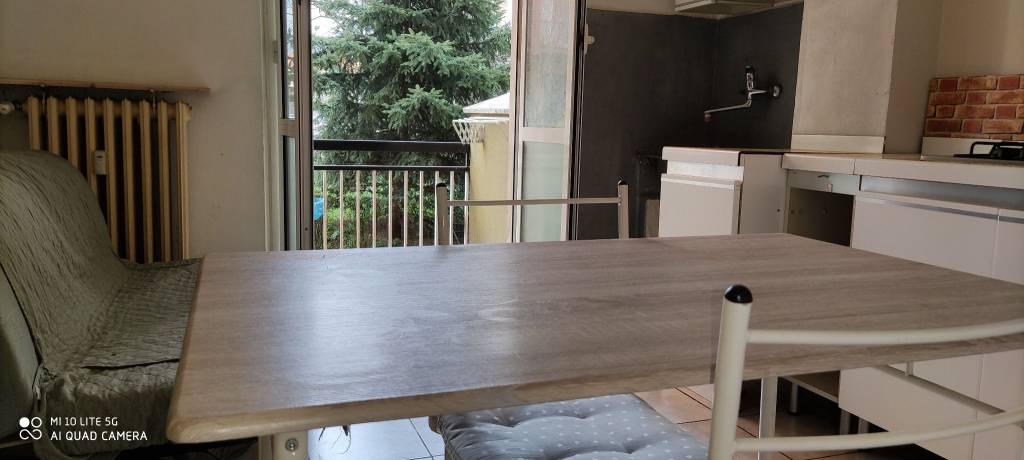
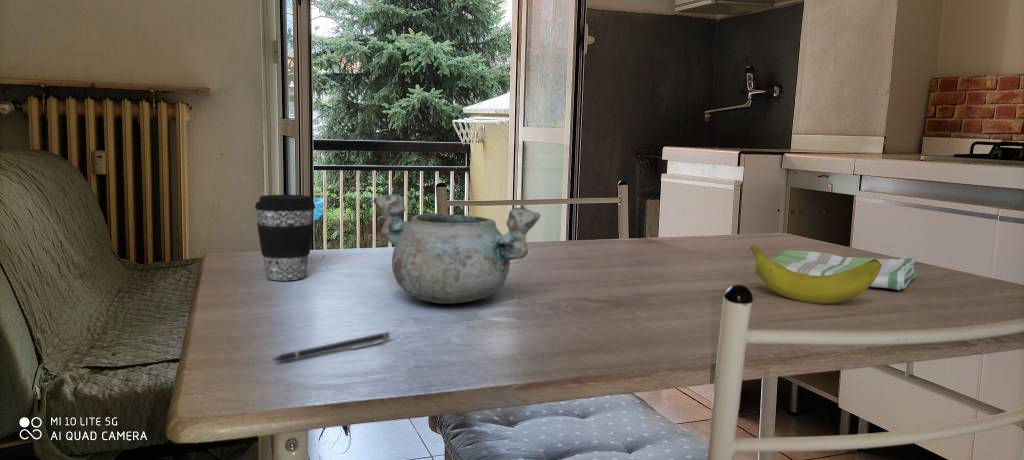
+ decorative bowl [372,192,542,305]
+ banana [750,243,881,305]
+ coffee cup [254,194,316,281]
+ pen [271,331,391,363]
+ dish towel [769,249,918,291]
